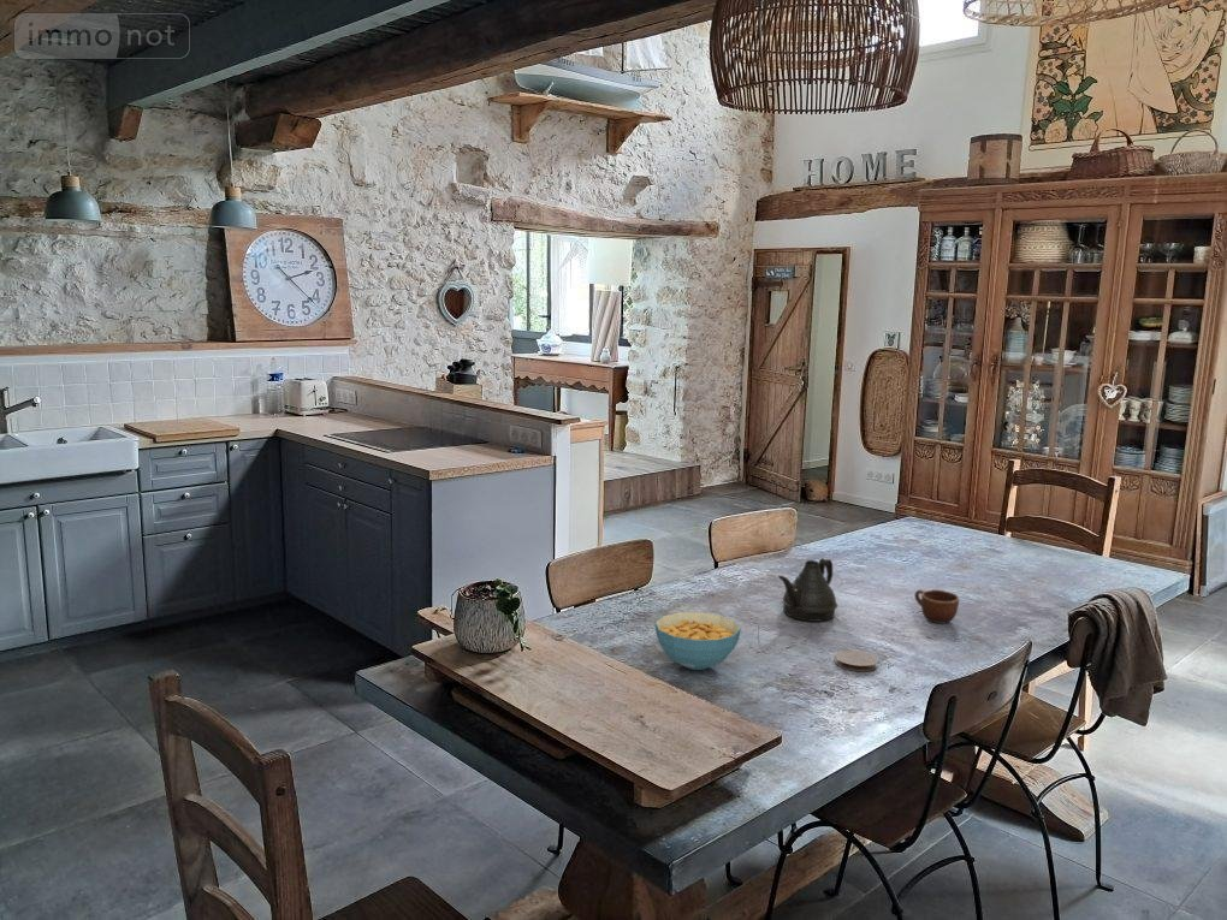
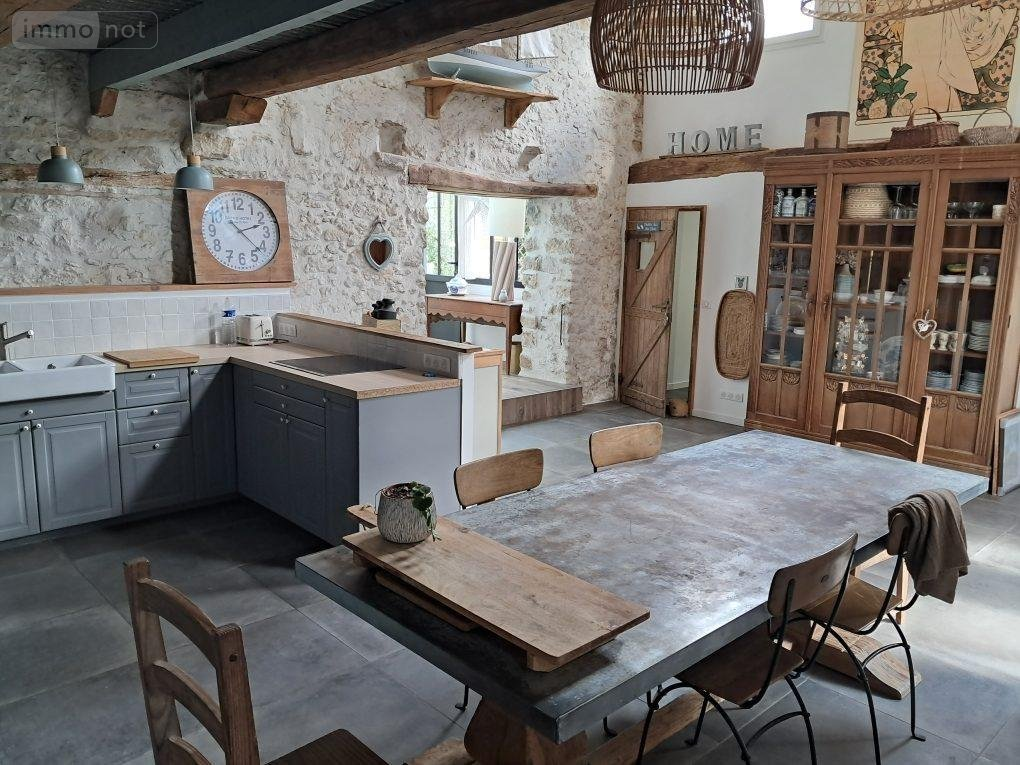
- coaster [834,649,879,672]
- cereal bowl [654,611,742,671]
- mug [913,588,960,624]
- teapot [777,557,838,623]
